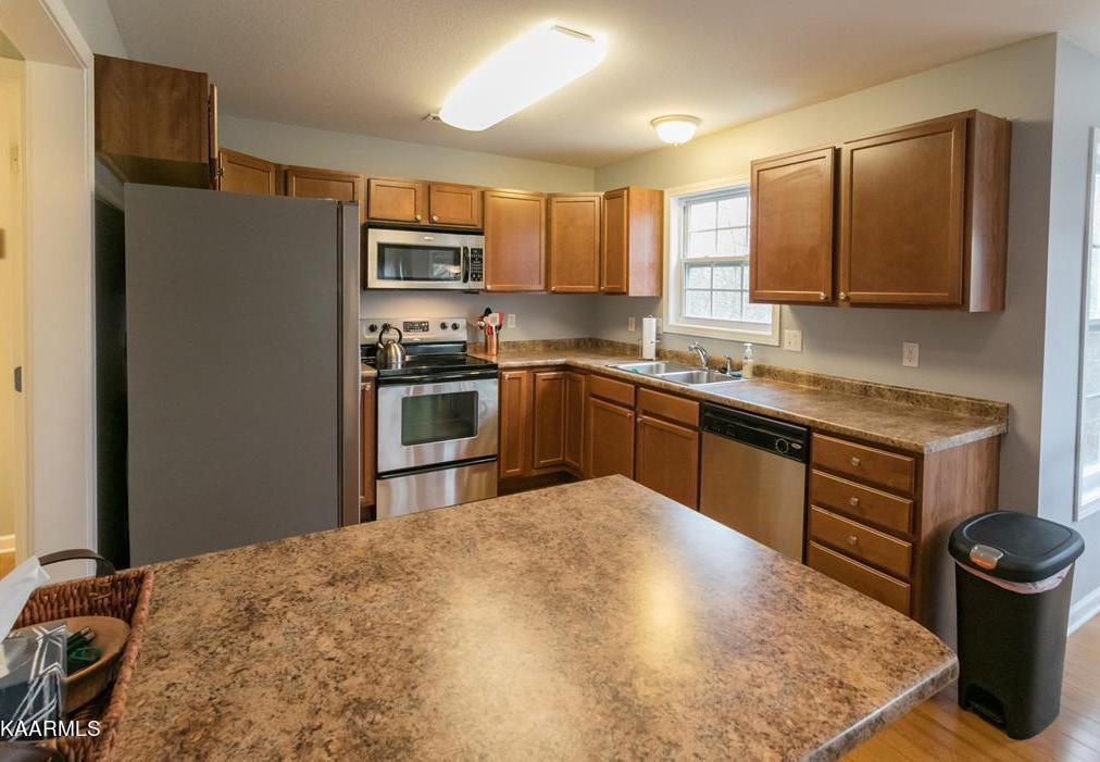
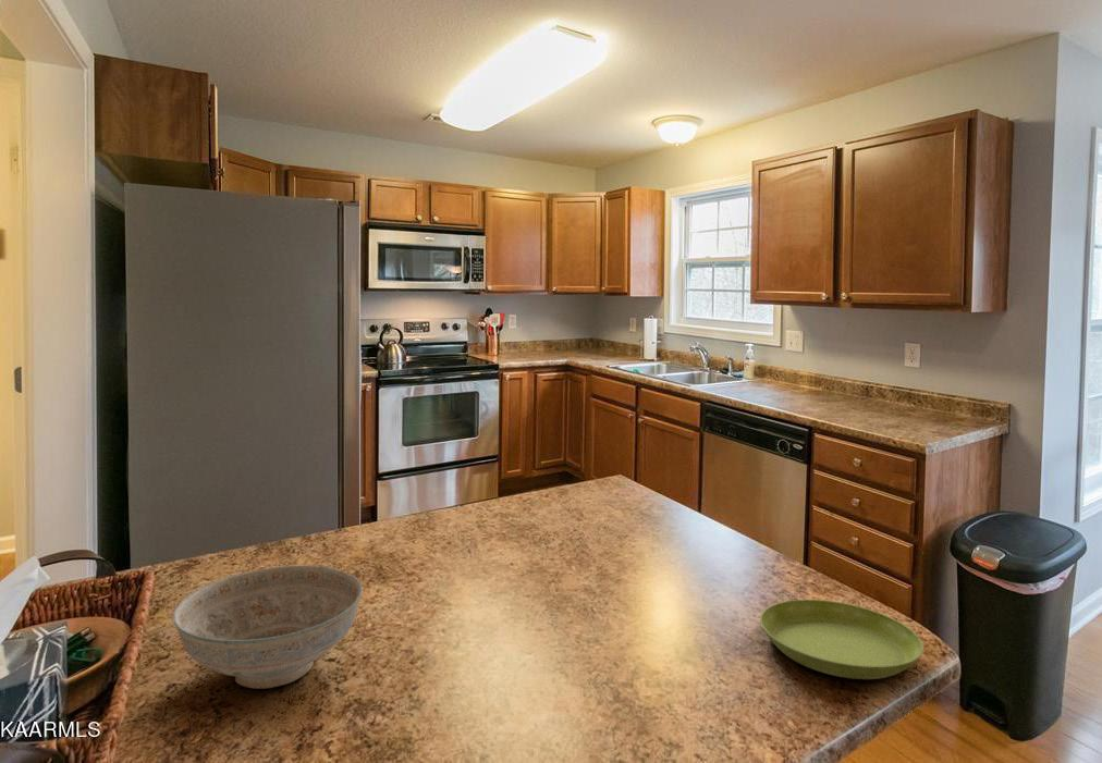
+ decorative bowl [171,564,364,690]
+ saucer [759,599,925,680]
